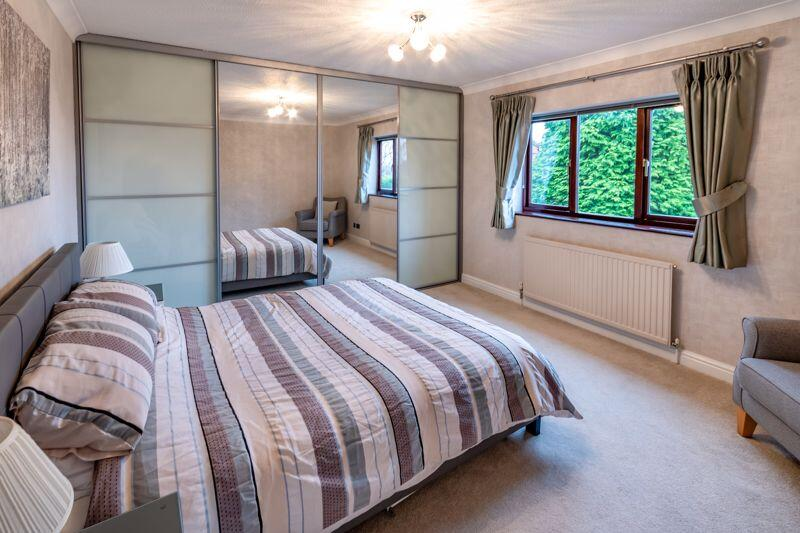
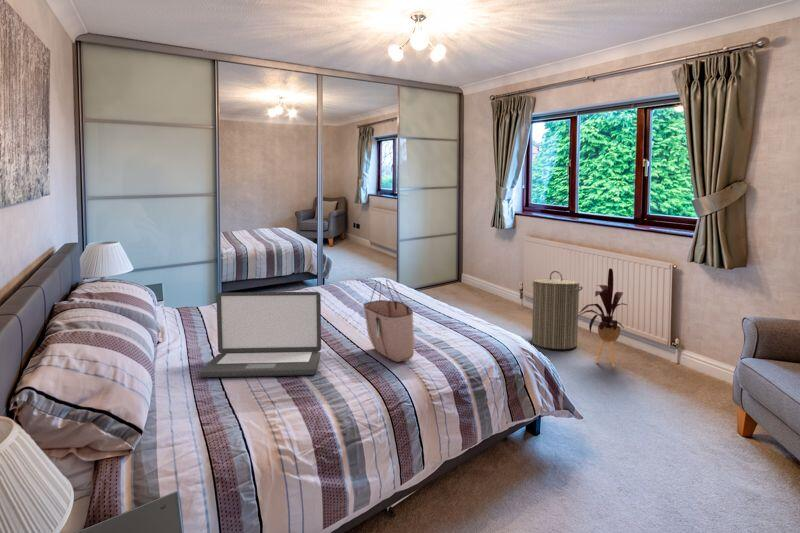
+ laptop [198,291,322,379]
+ tote bag [362,278,416,363]
+ house plant [574,267,629,368]
+ laundry hamper [531,270,584,350]
